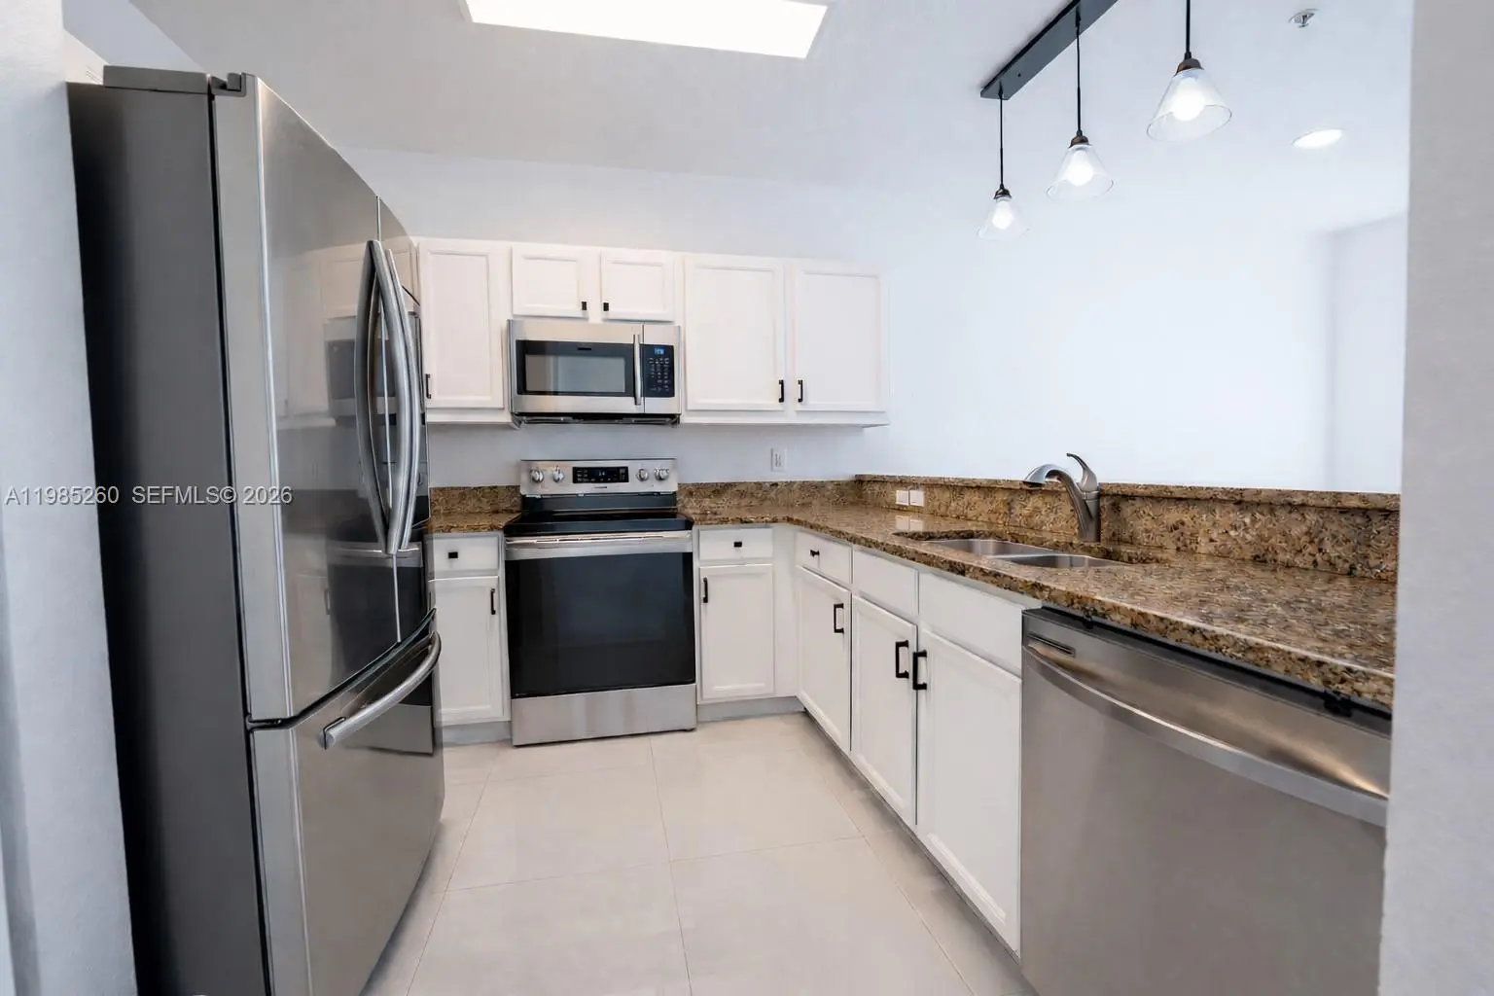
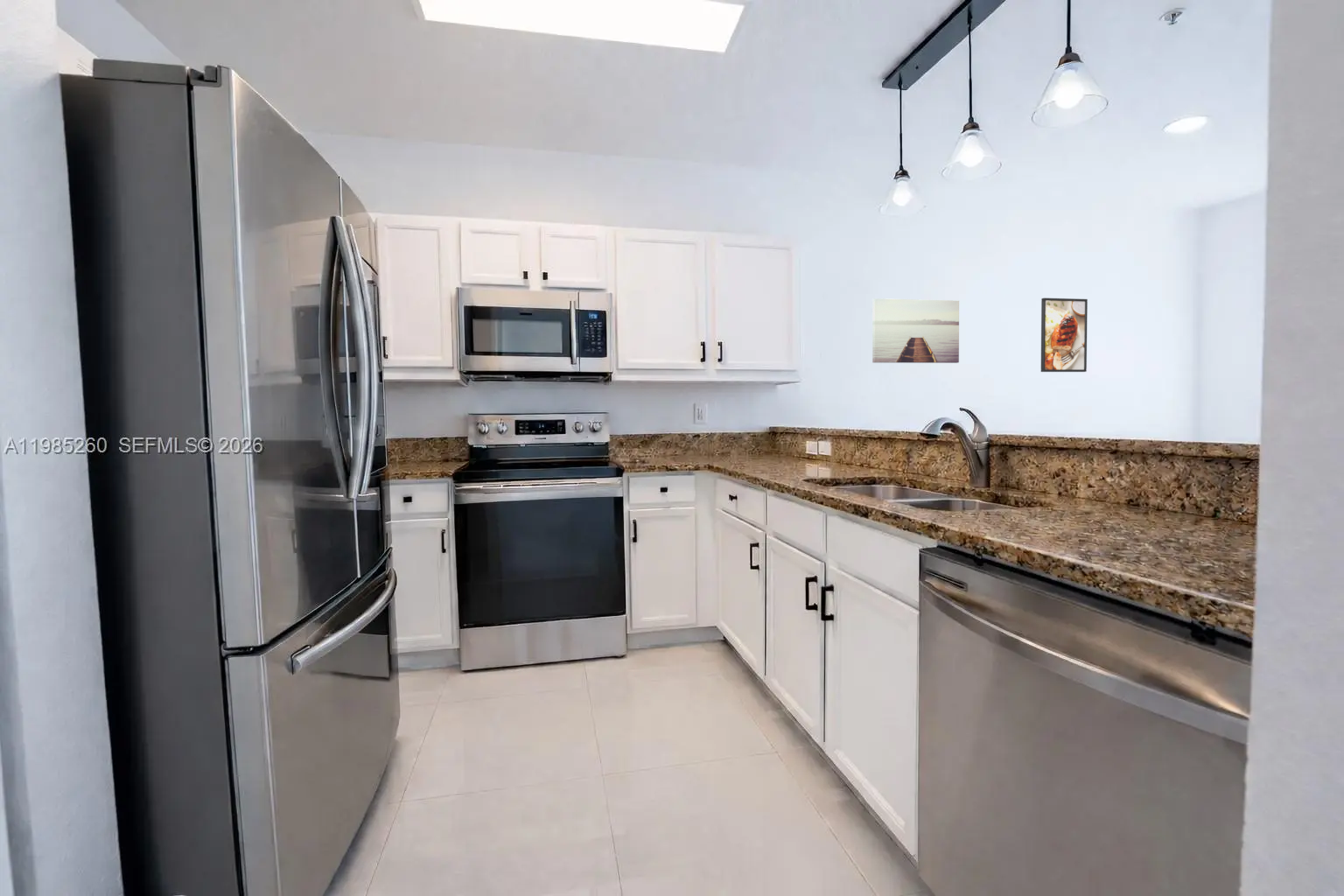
+ wall art [872,297,960,364]
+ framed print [1040,297,1089,373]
